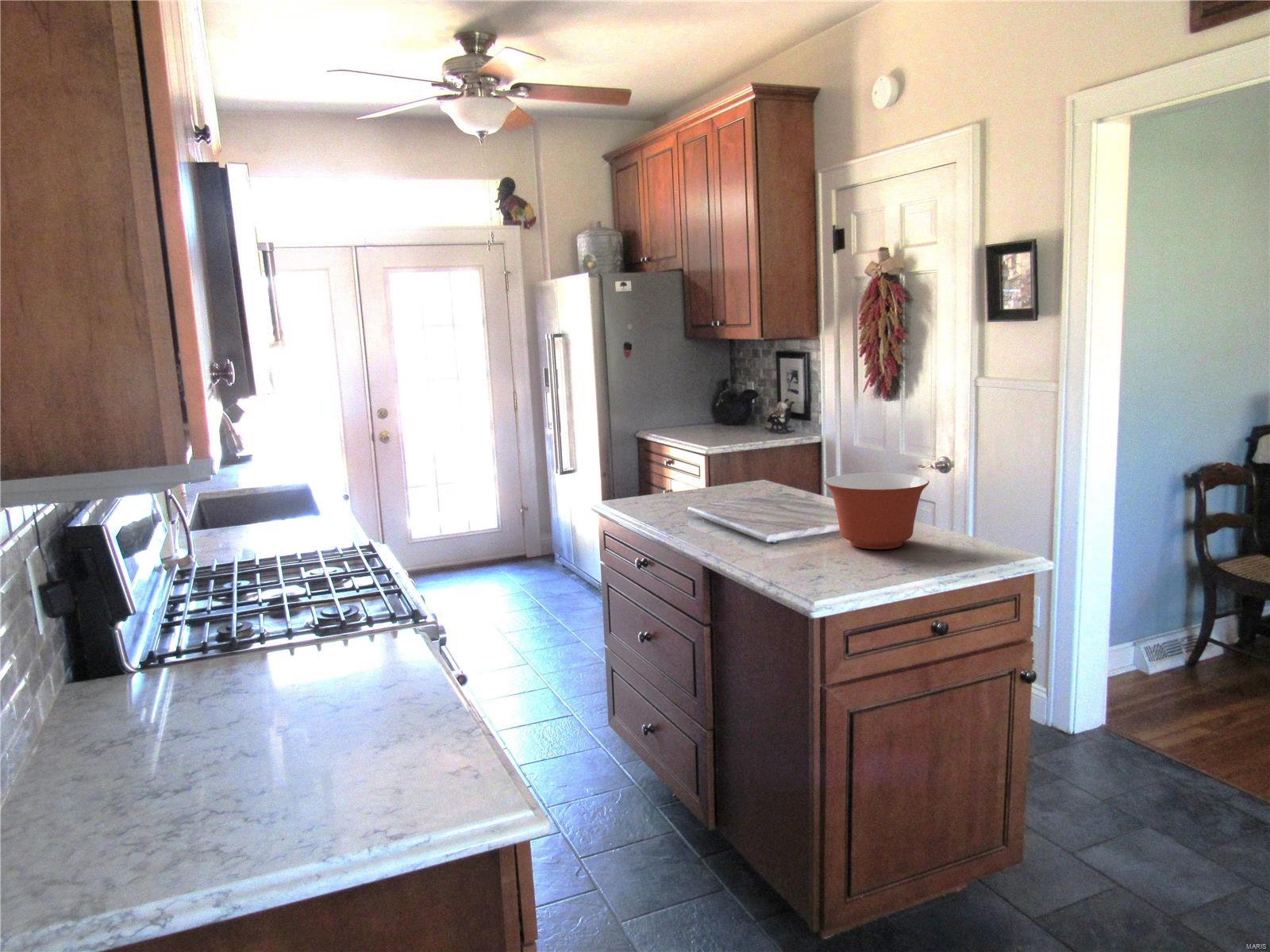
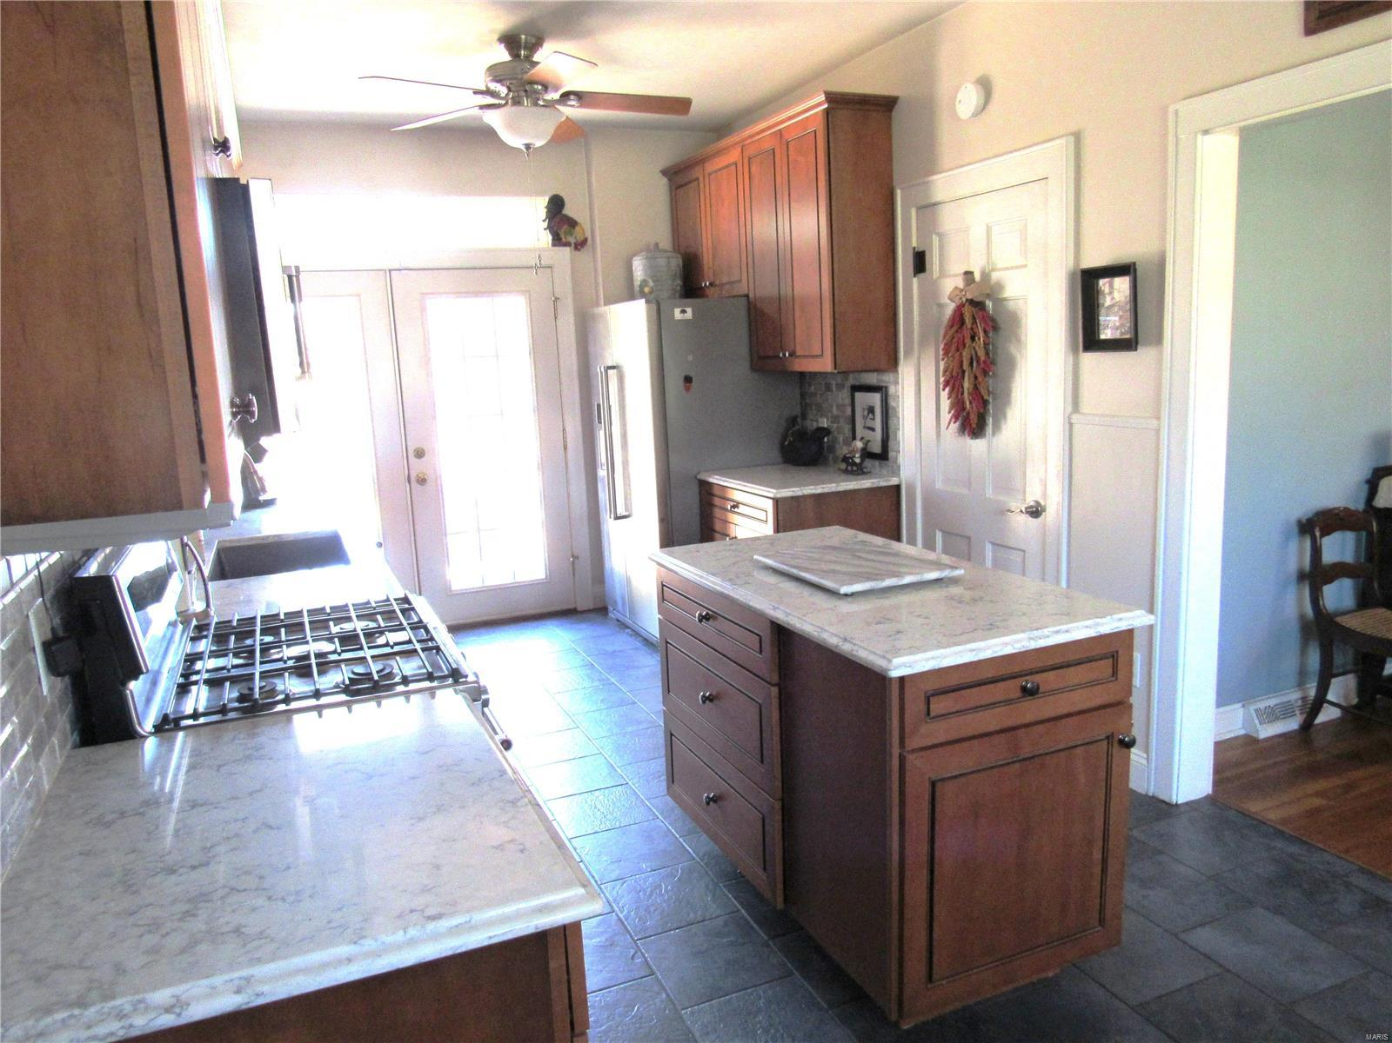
- mixing bowl [823,472,929,550]
